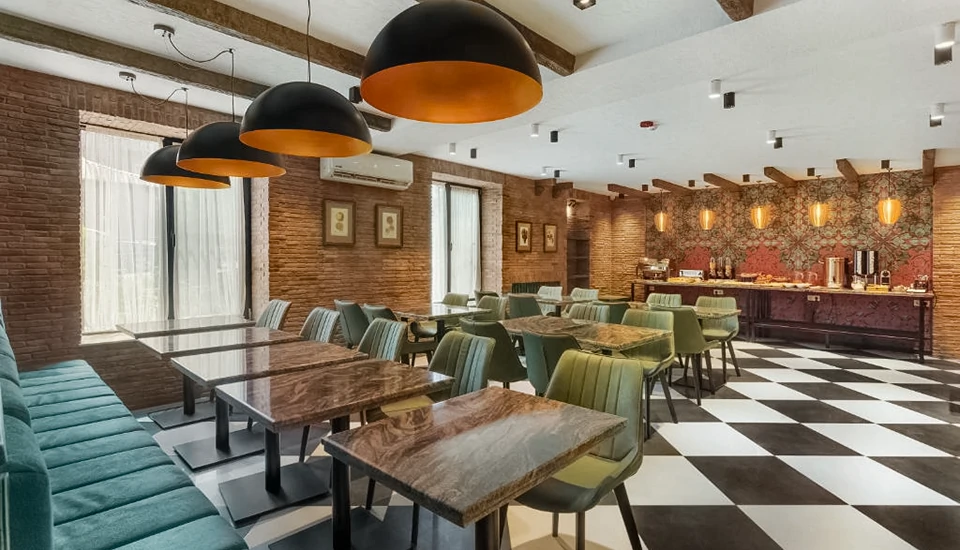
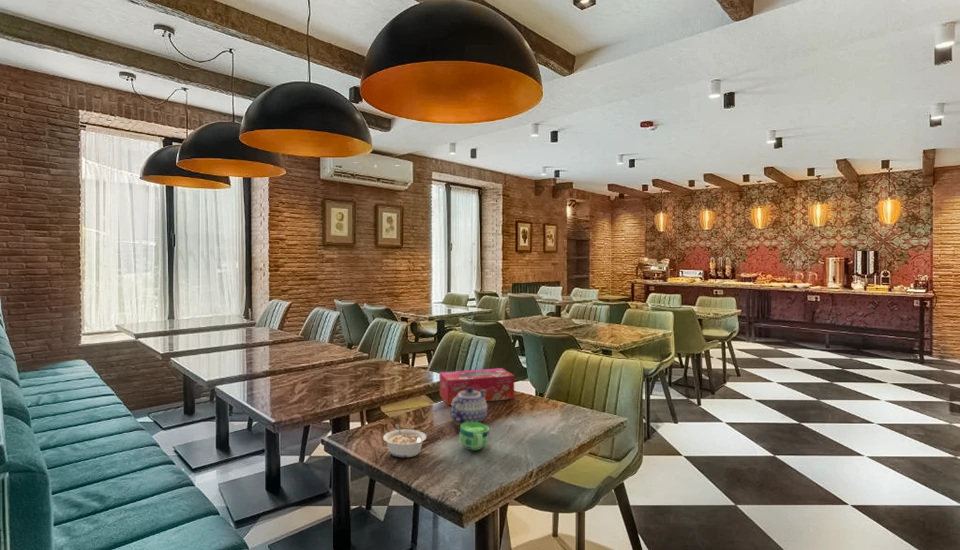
+ legume [382,423,427,458]
+ cup [459,422,490,451]
+ teapot [450,387,488,426]
+ tissue box [439,367,515,406]
